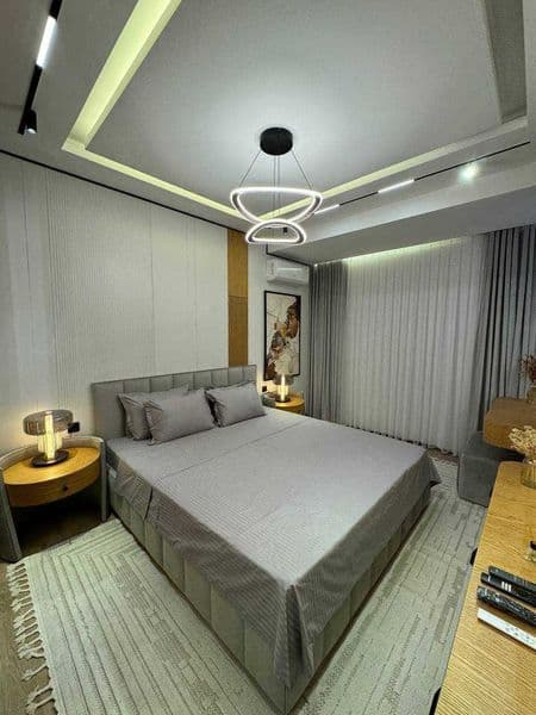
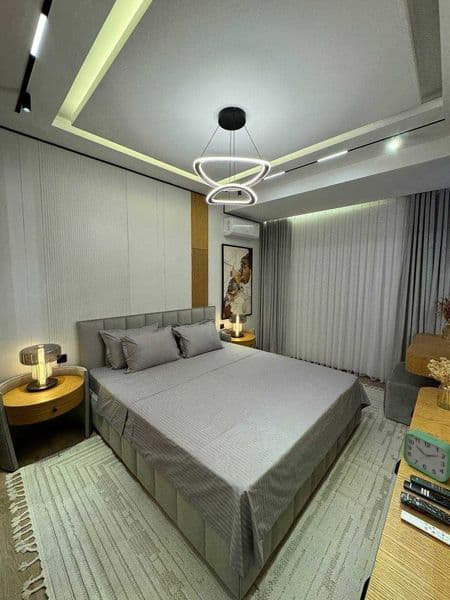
+ alarm clock [402,428,450,483]
